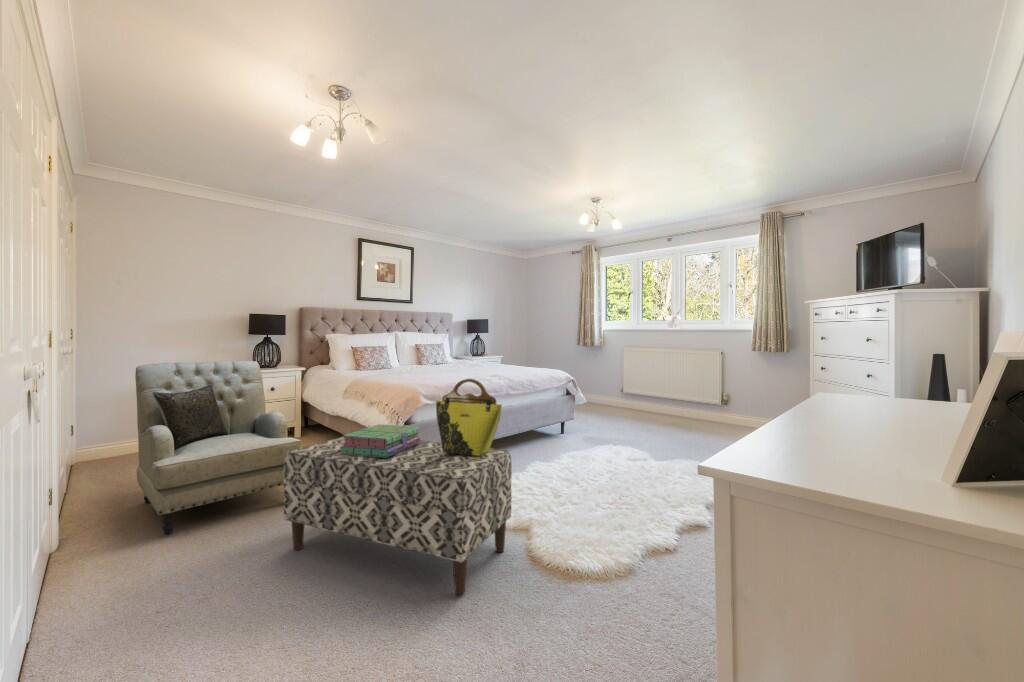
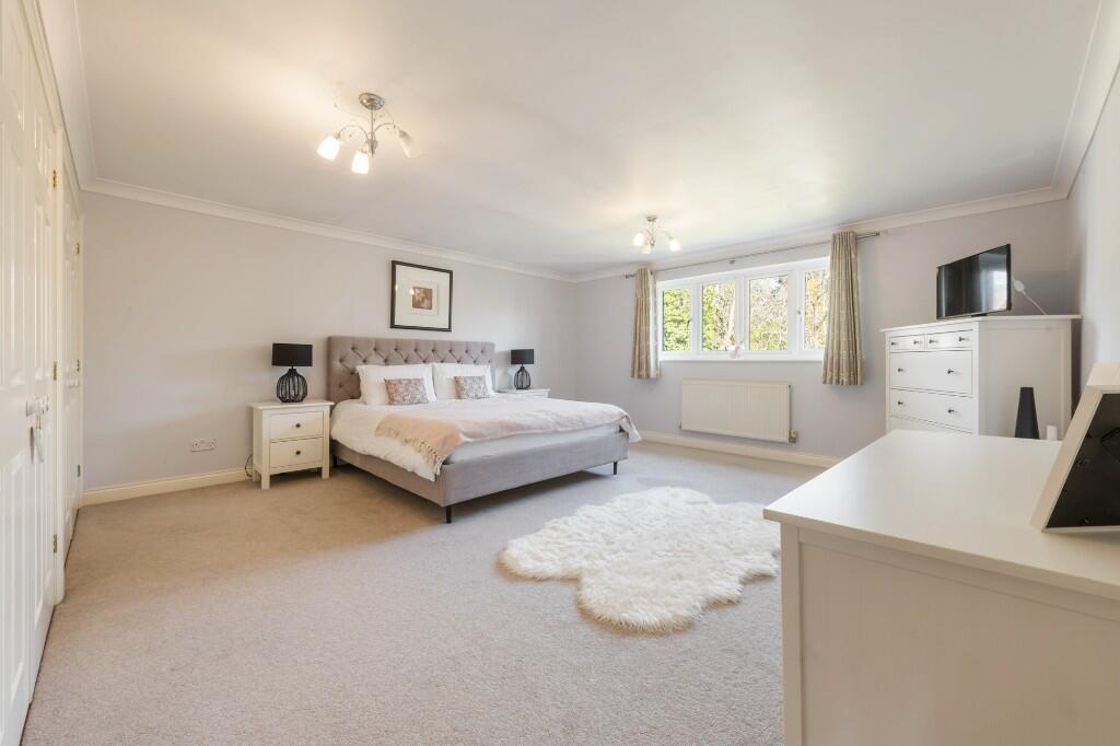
- bench [283,436,513,596]
- stack of books [340,423,421,458]
- tote bag [435,378,503,456]
- armchair [134,360,303,536]
